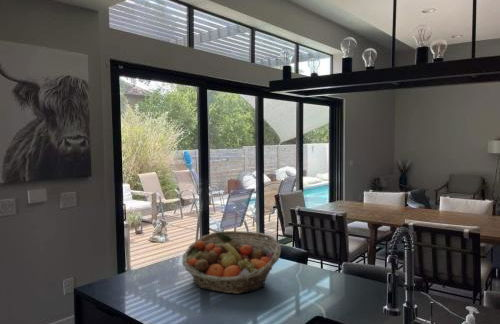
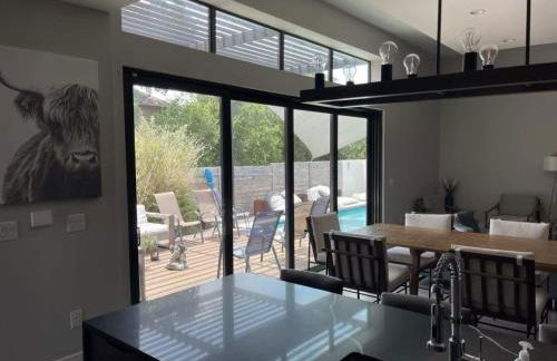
- fruit basket [181,230,282,295]
